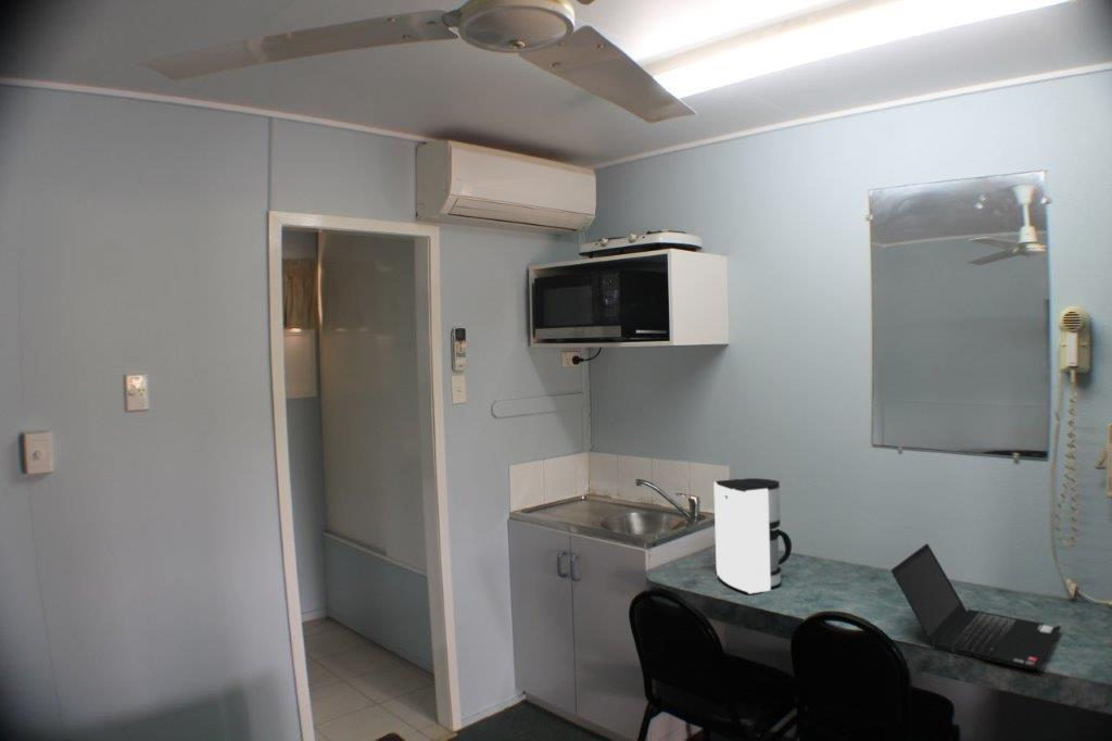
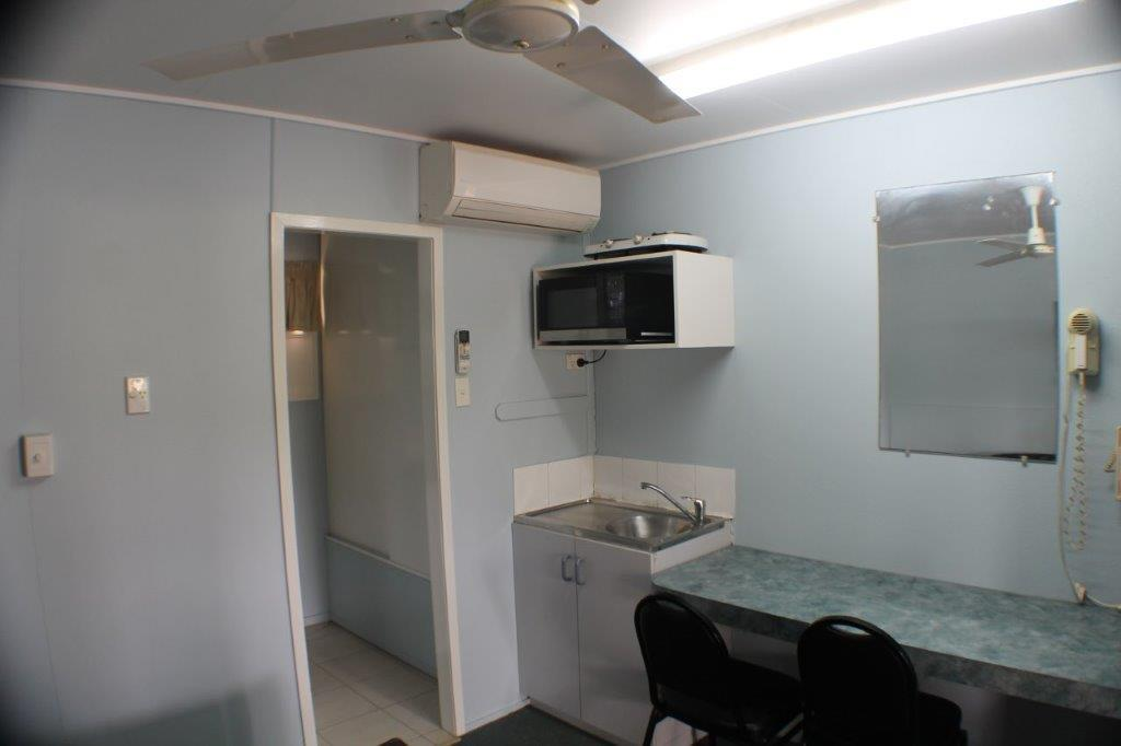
- laptop computer [890,542,1062,671]
- coffee maker [713,477,793,595]
